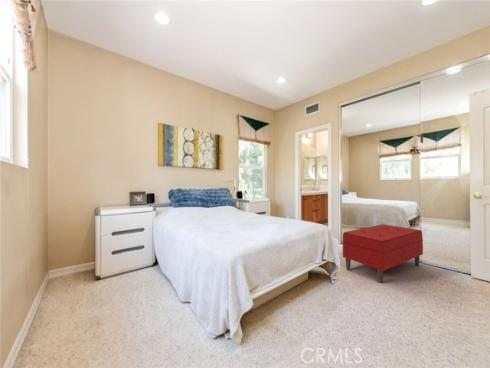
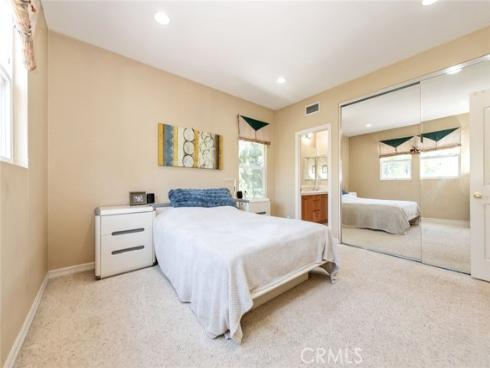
- bench [341,223,424,284]
